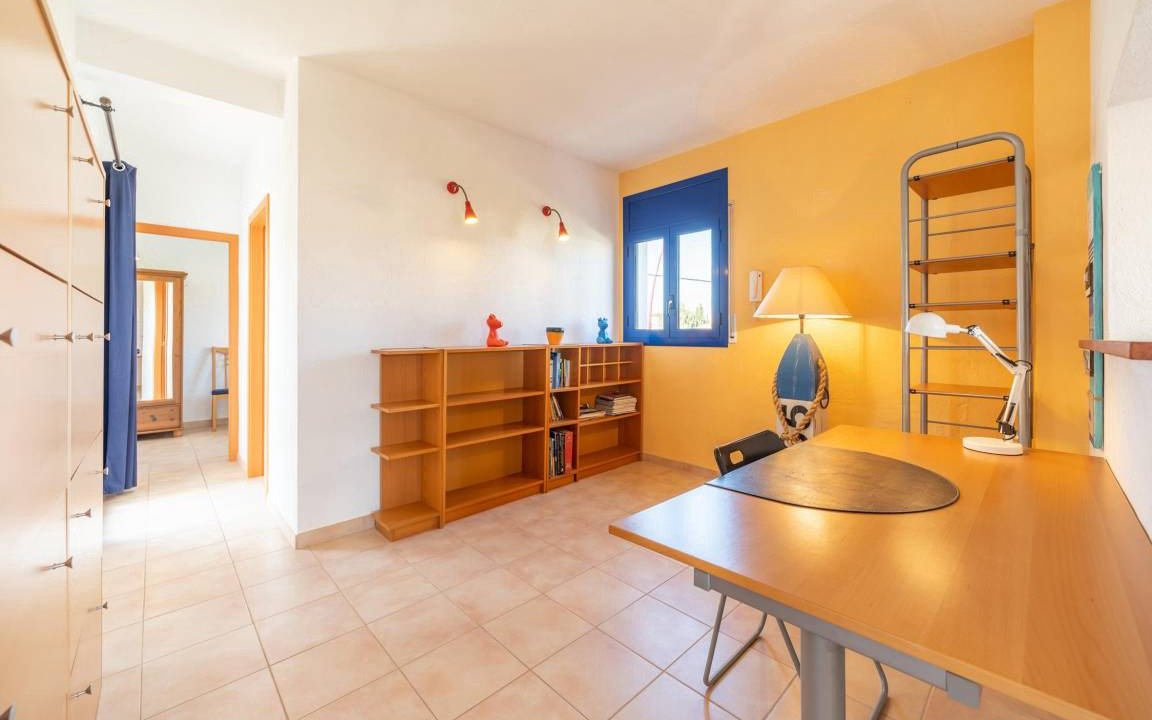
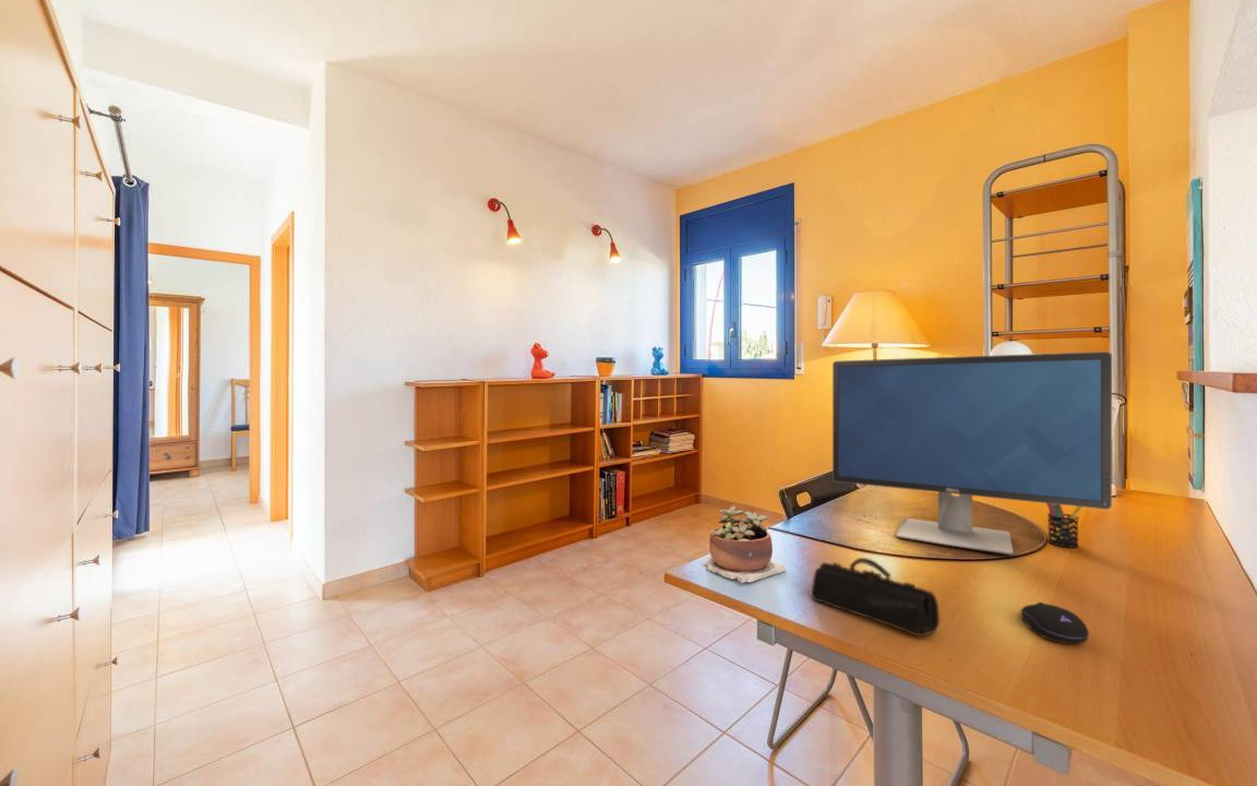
+ pencil case [810,557,941,638]
+ monitor [831,350,1113,556]
+ pen holder [1045,503,1084,548]
+ succulent plant [699,505,788,584]
+ computer mouse [1019,602,1090,645]
